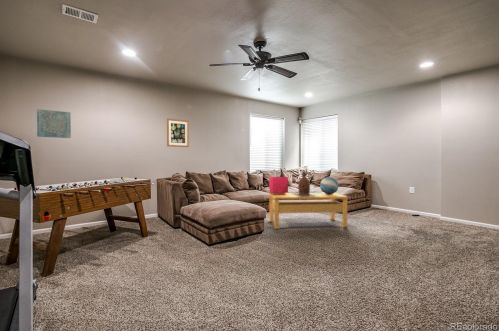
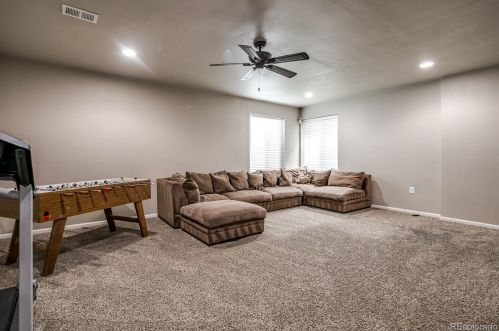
- wall art [166,118,190,148]
- coffee table [268,192,349,230]
- decorative globe [319,176,339,195]
- storage bin [268,176,289,193]
- lantern [290,170,317,197]
- wall art [36,108,72,139]
